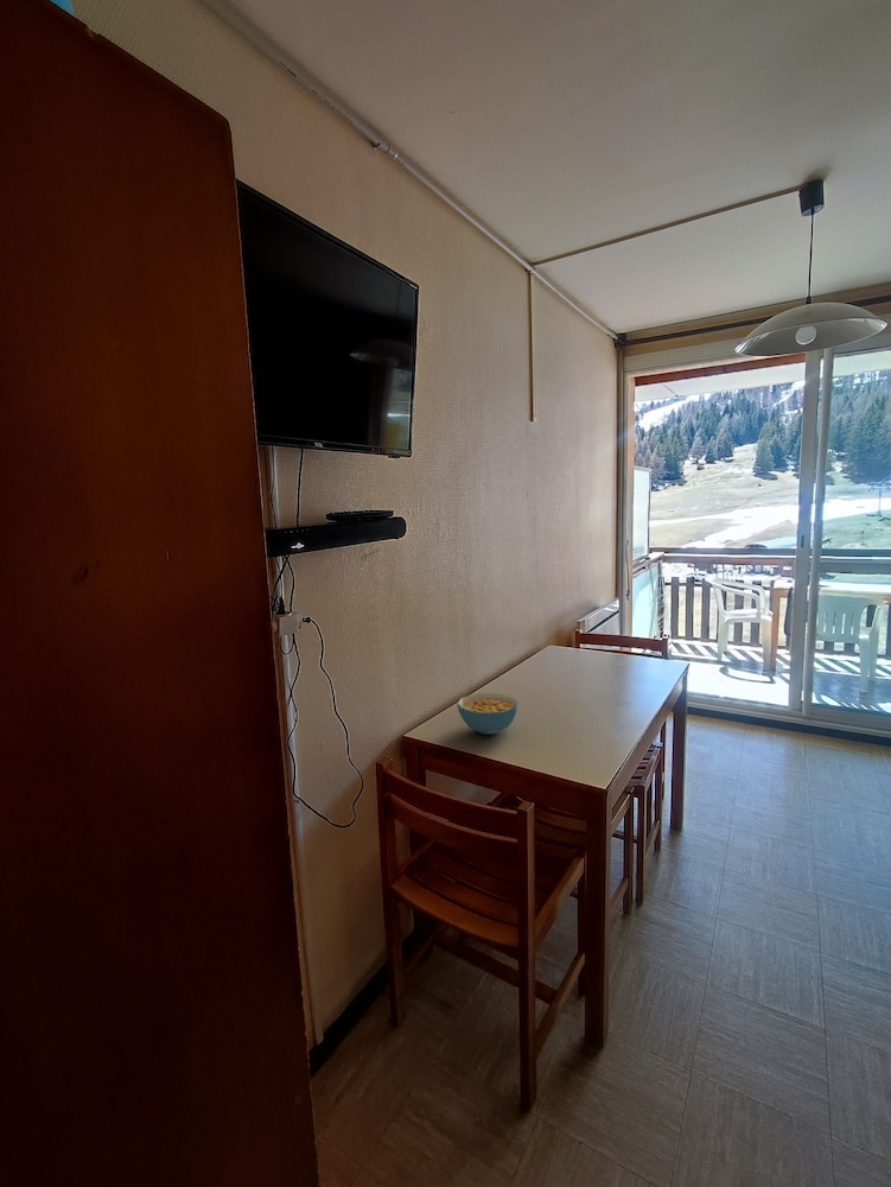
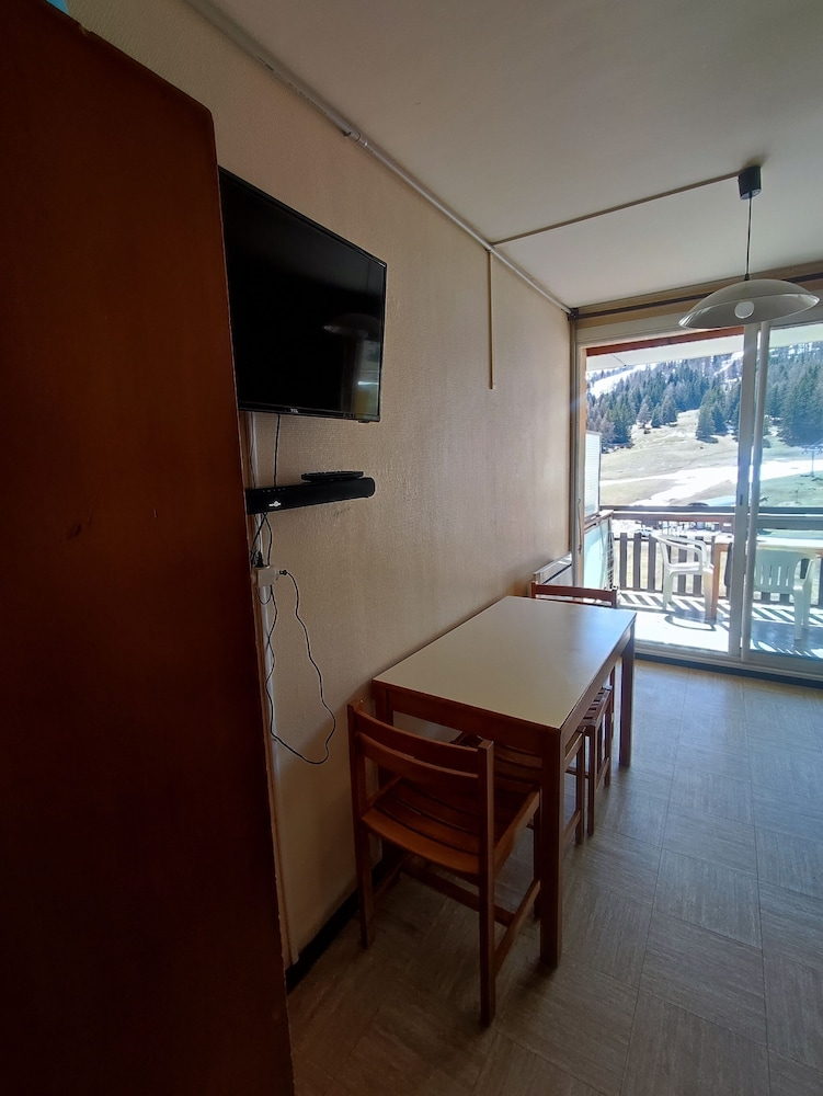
- cereal bowl [457,692,520,736]
